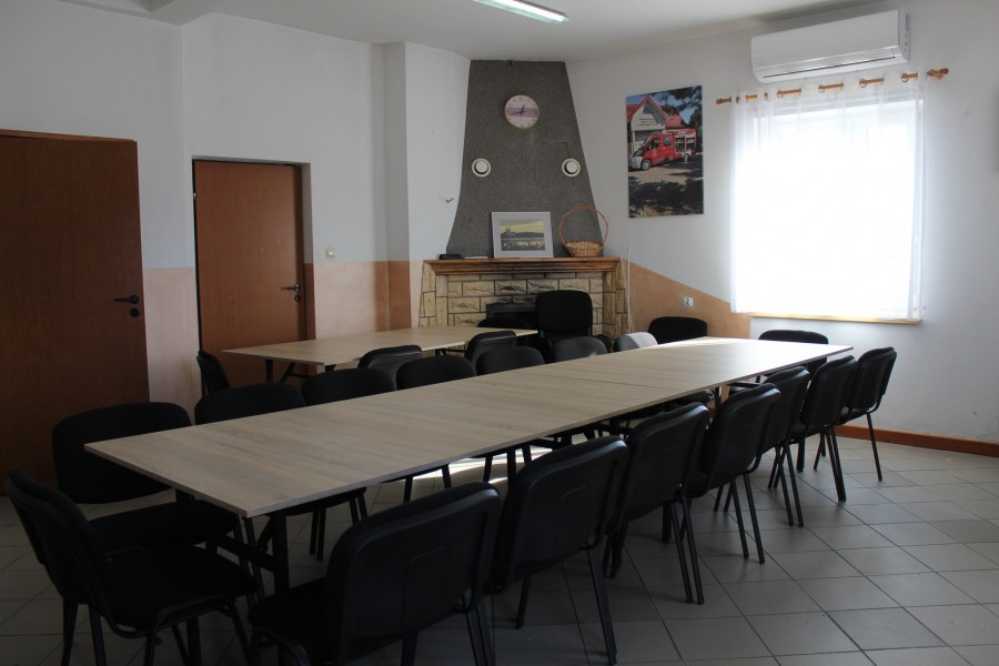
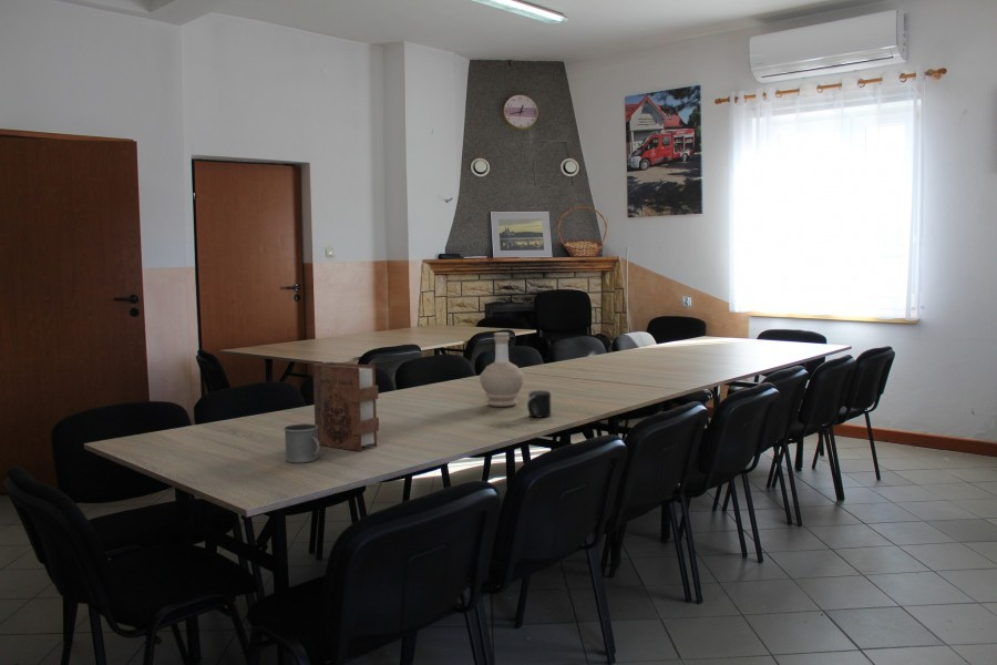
+ book [311,361,380,452]
+ mug [282,422,320,463]
+ bottle [479,331,525,408]
+ mug [526,389,552,419]
